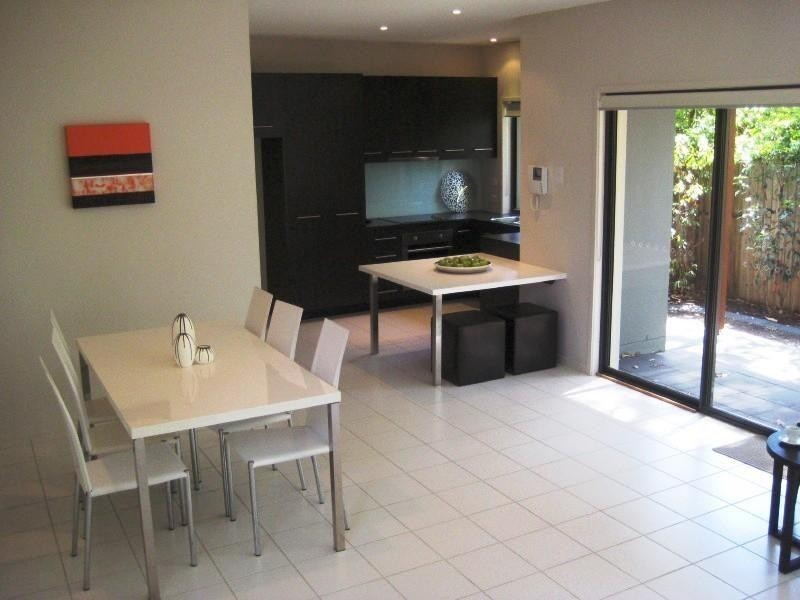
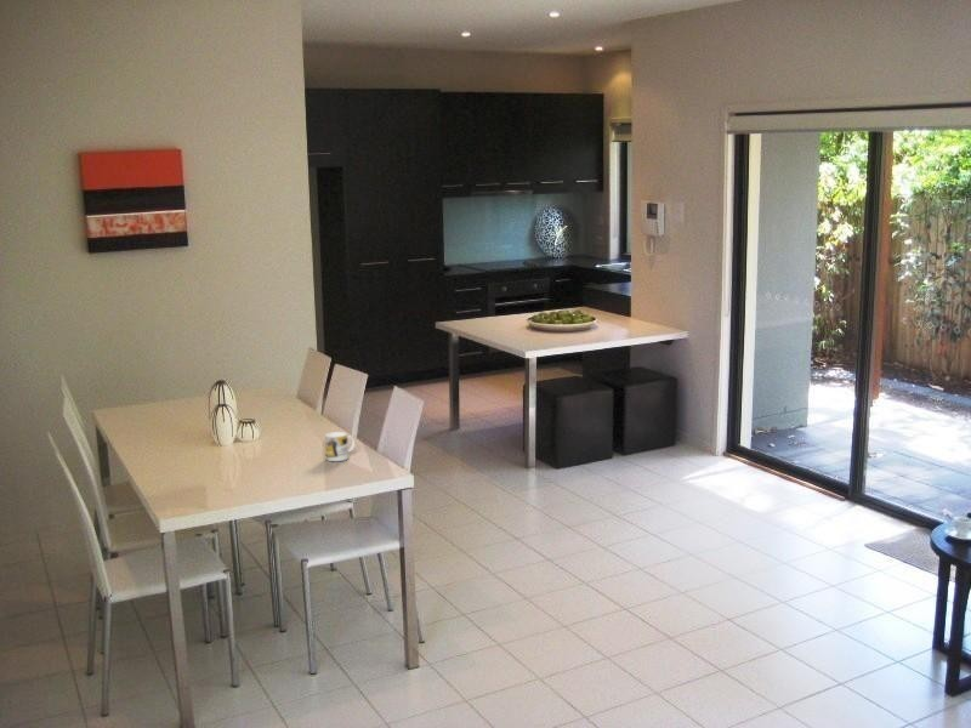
+ mug [324,431,356,462]
